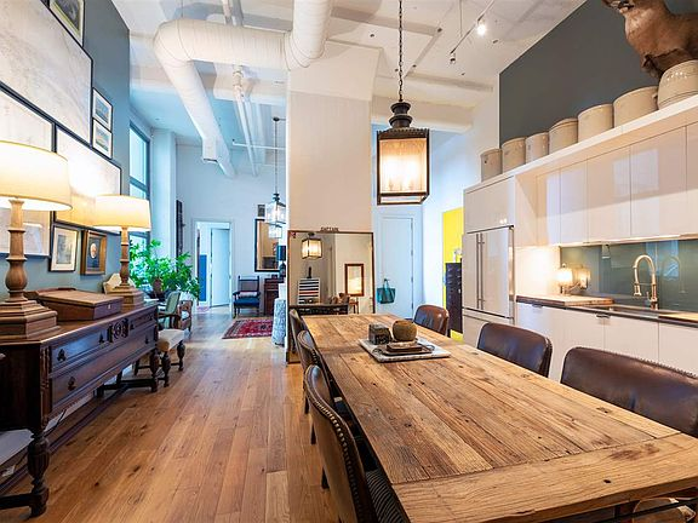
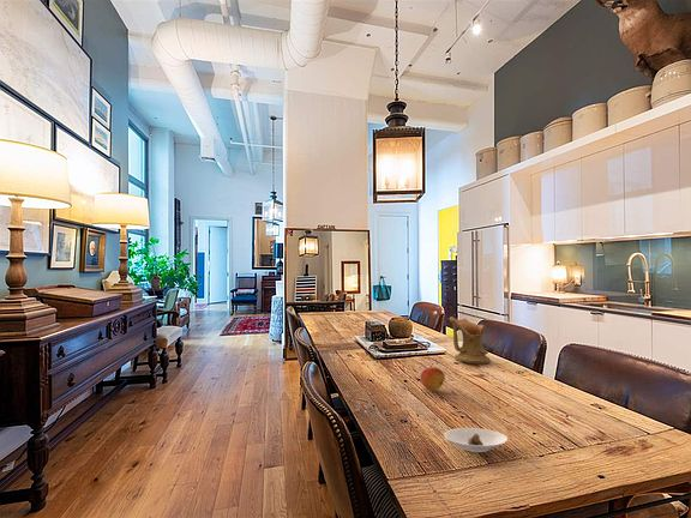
+ fruit [420,366,446,393]
+ saucer [443,427,509,453]
+ wooden bowl [449,315,492,365]
